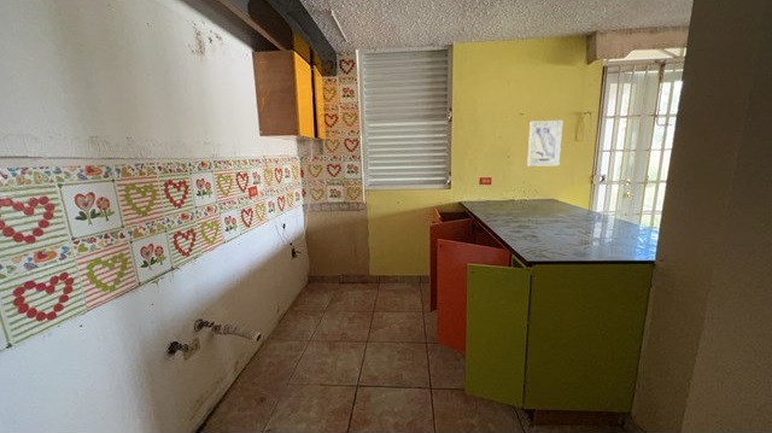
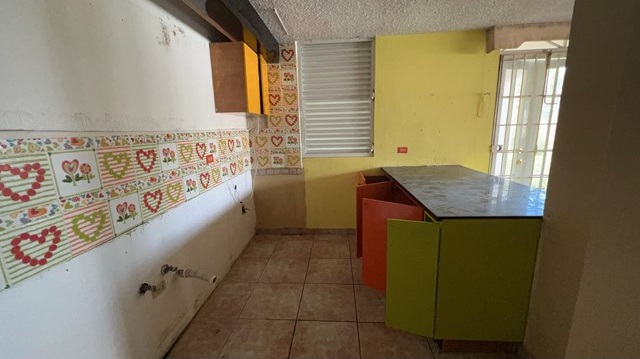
- wall art [526,119,563,168]
